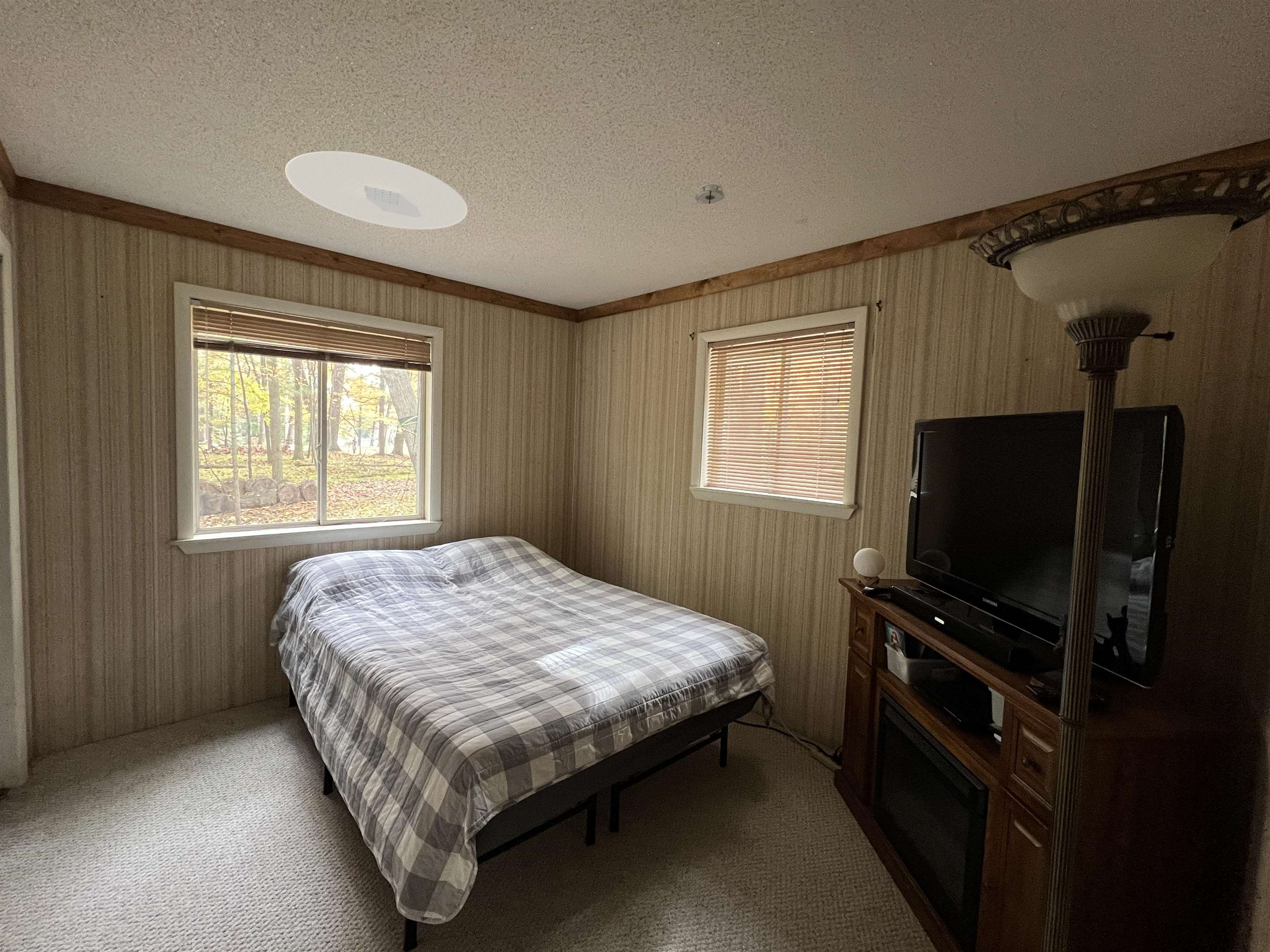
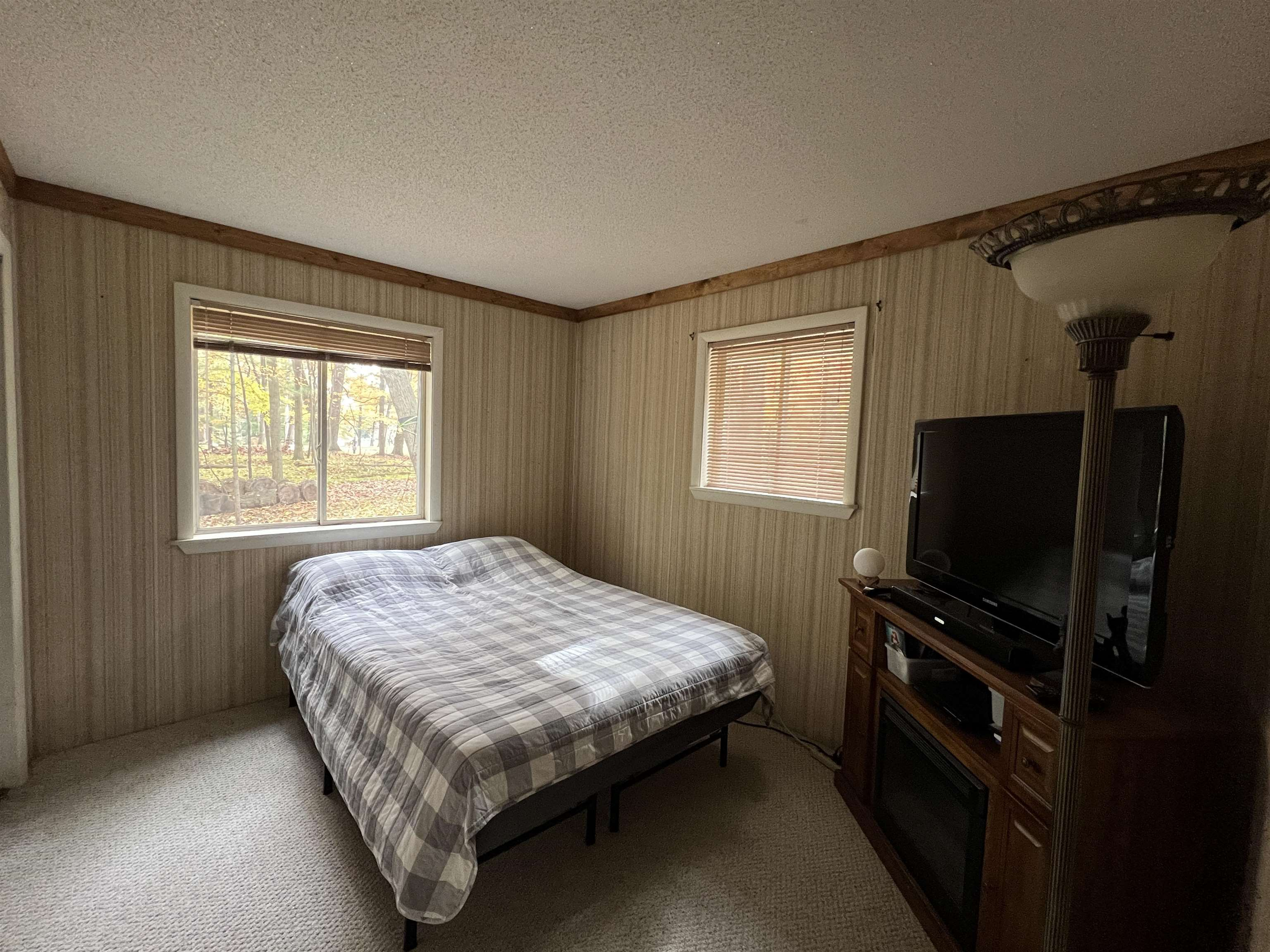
- smoke detector [693,183,726,205]
- ceiling light [285,151,468,230]
